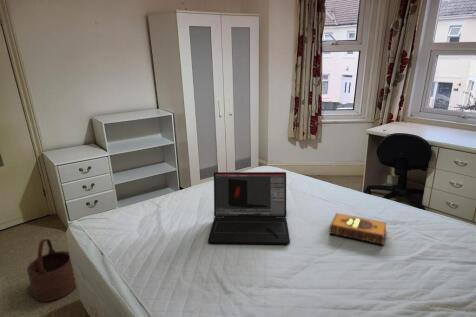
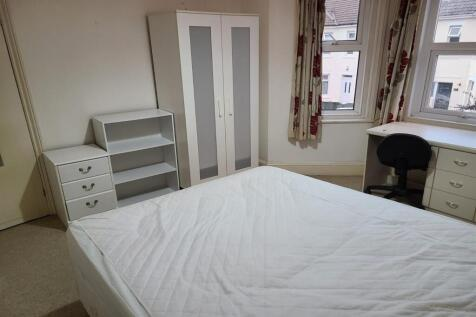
- wooden bucket [26,238,77,303]
- laptop [207,171,291,245]
- hardback book [328,212,387,246]
